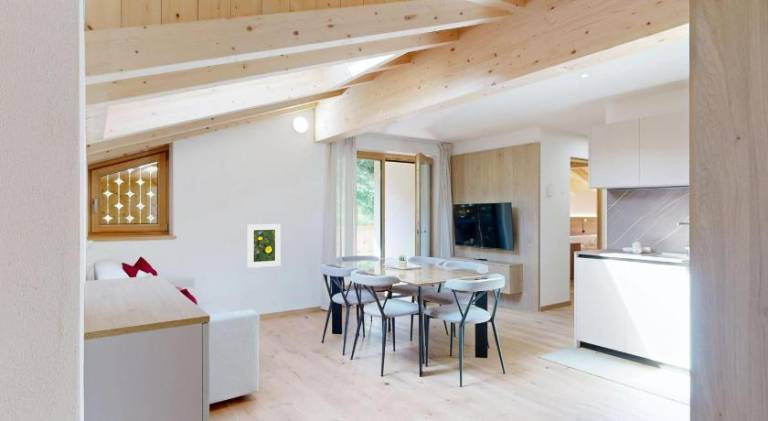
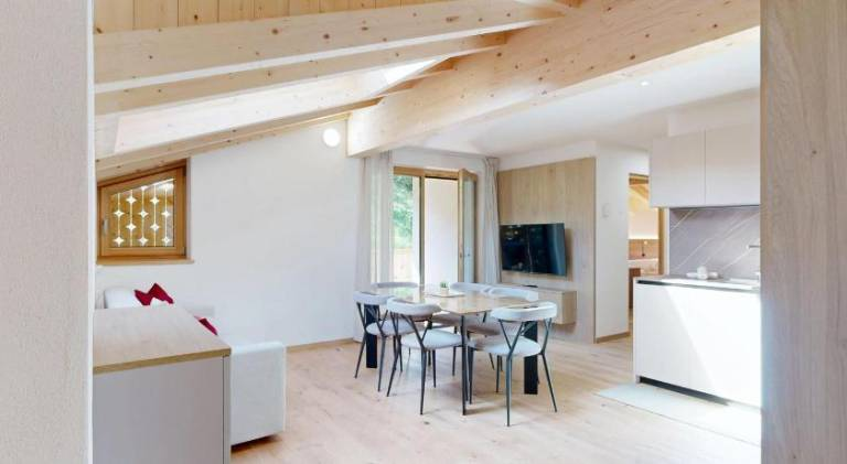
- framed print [247,223,282,269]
